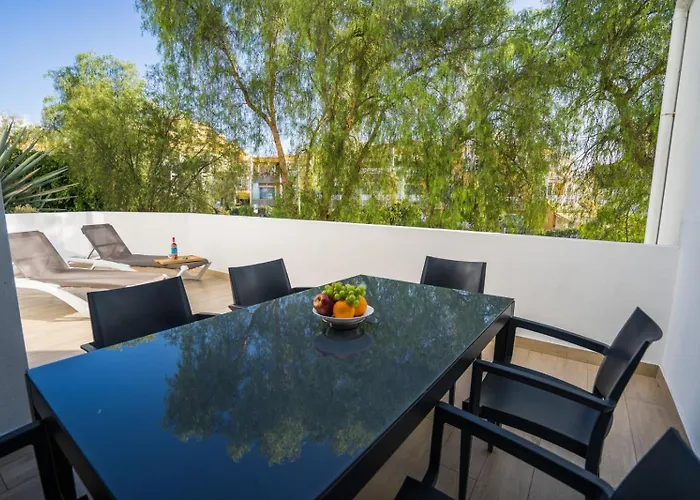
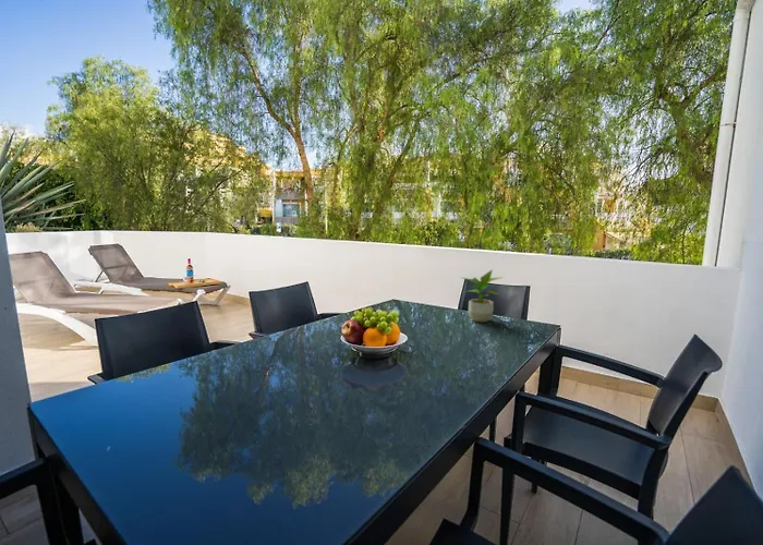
+ potted plant [459,268,505,323]
